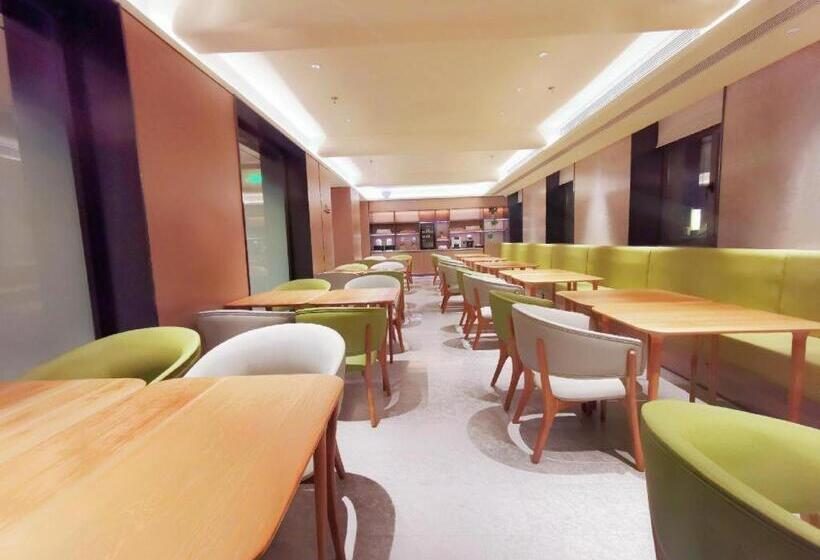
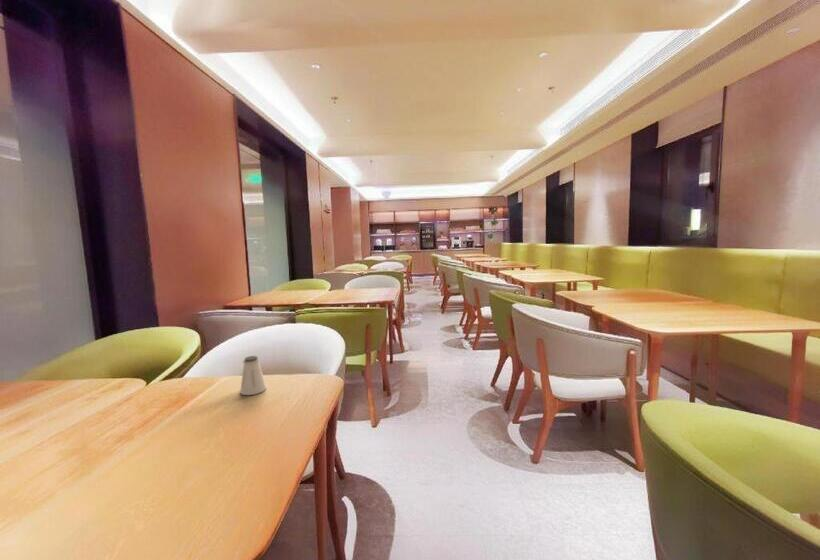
+ saltshaker [239,355,267,396]
